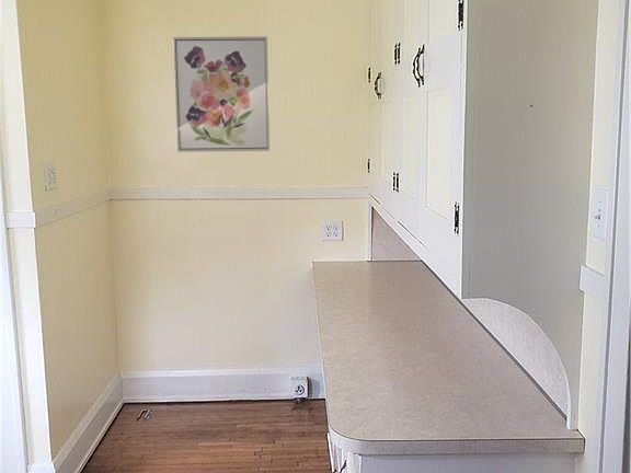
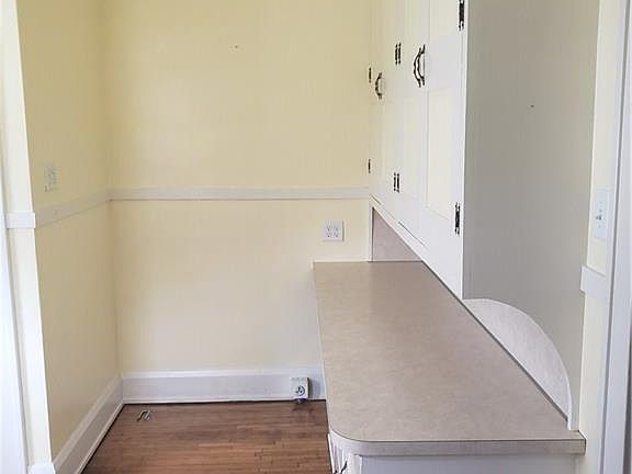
- wall art [172,35,271,153]
